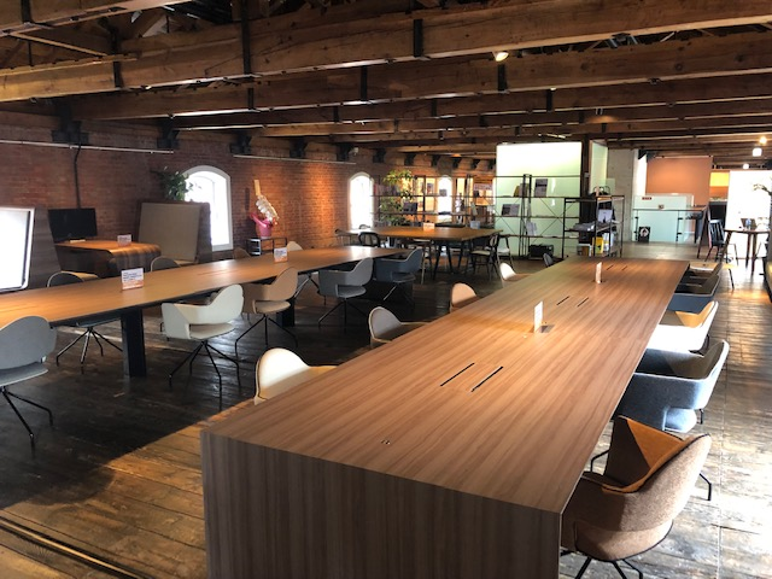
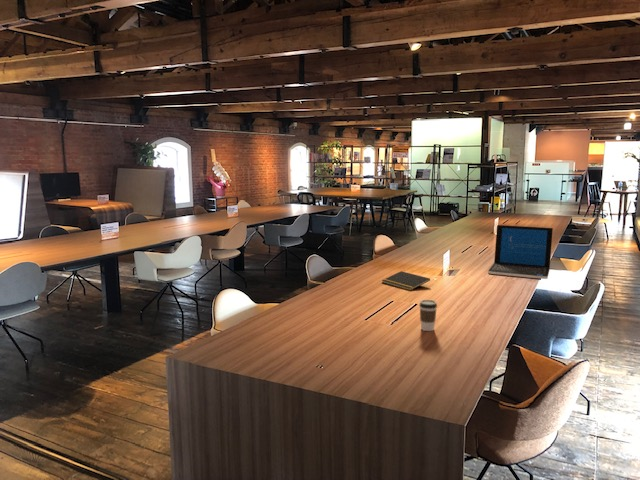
+ coffee cup [418,299,438,332]
+ notepad [381,270,431,291]
+ laptop [487,224,554,280]
